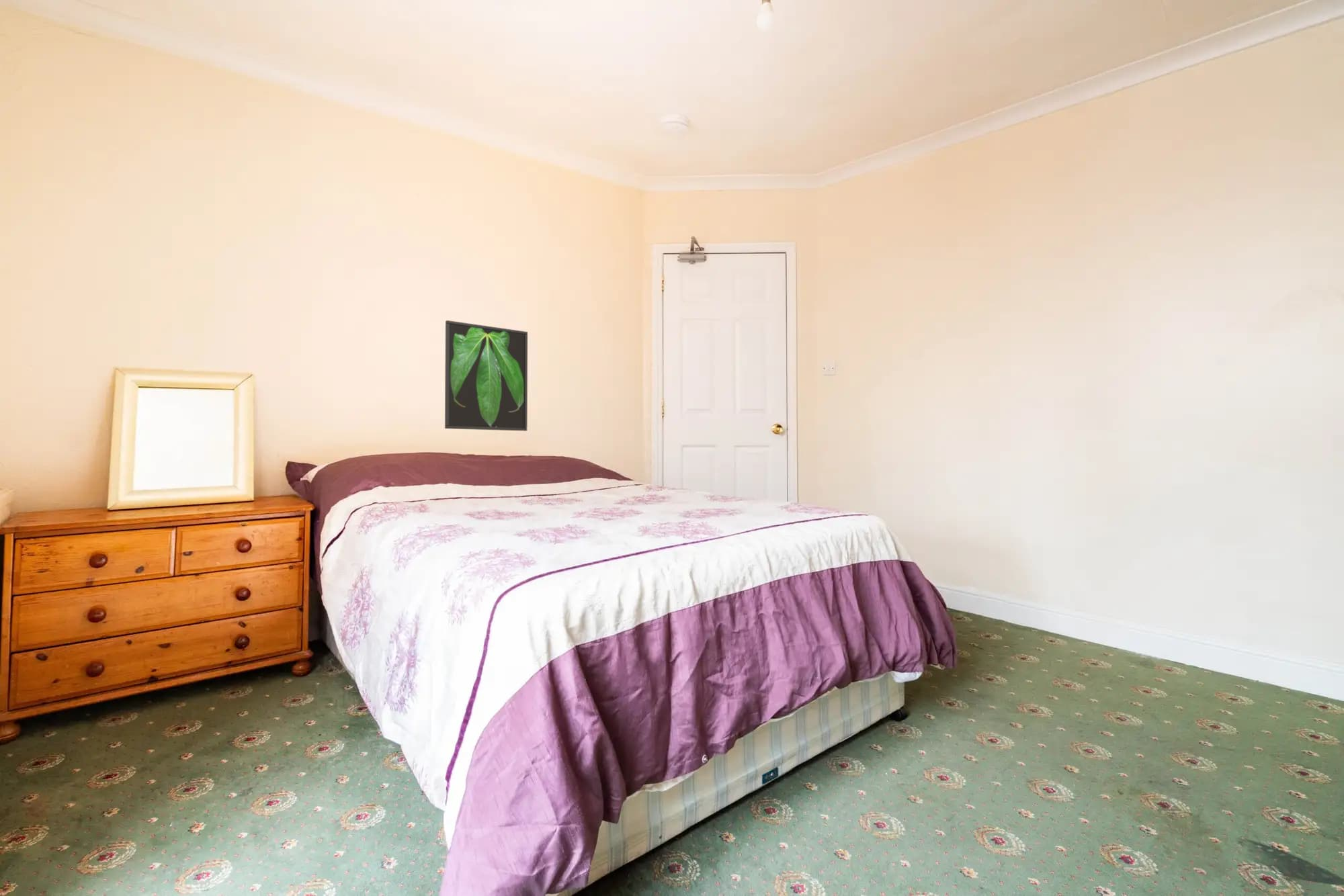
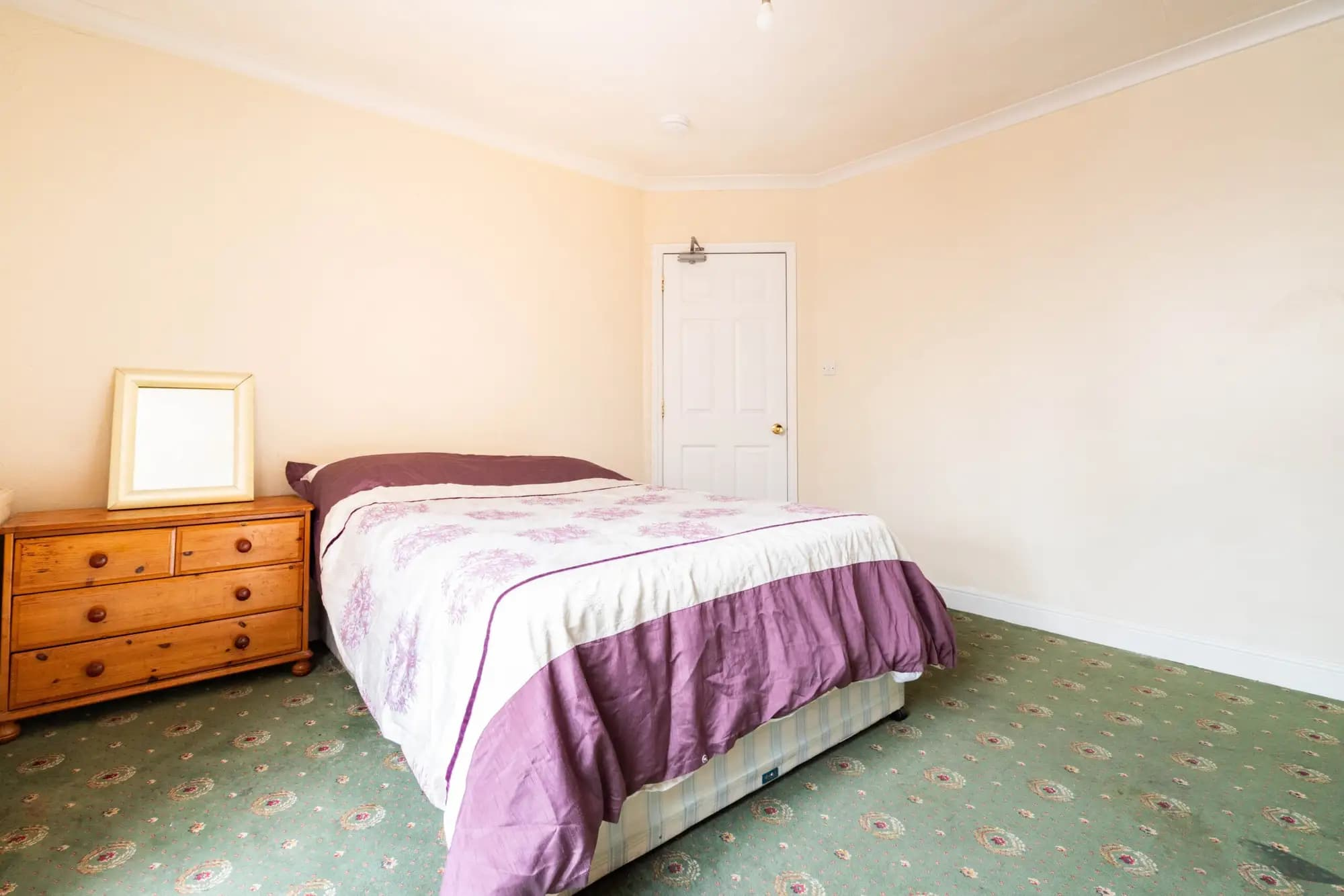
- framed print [444,320,528,432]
